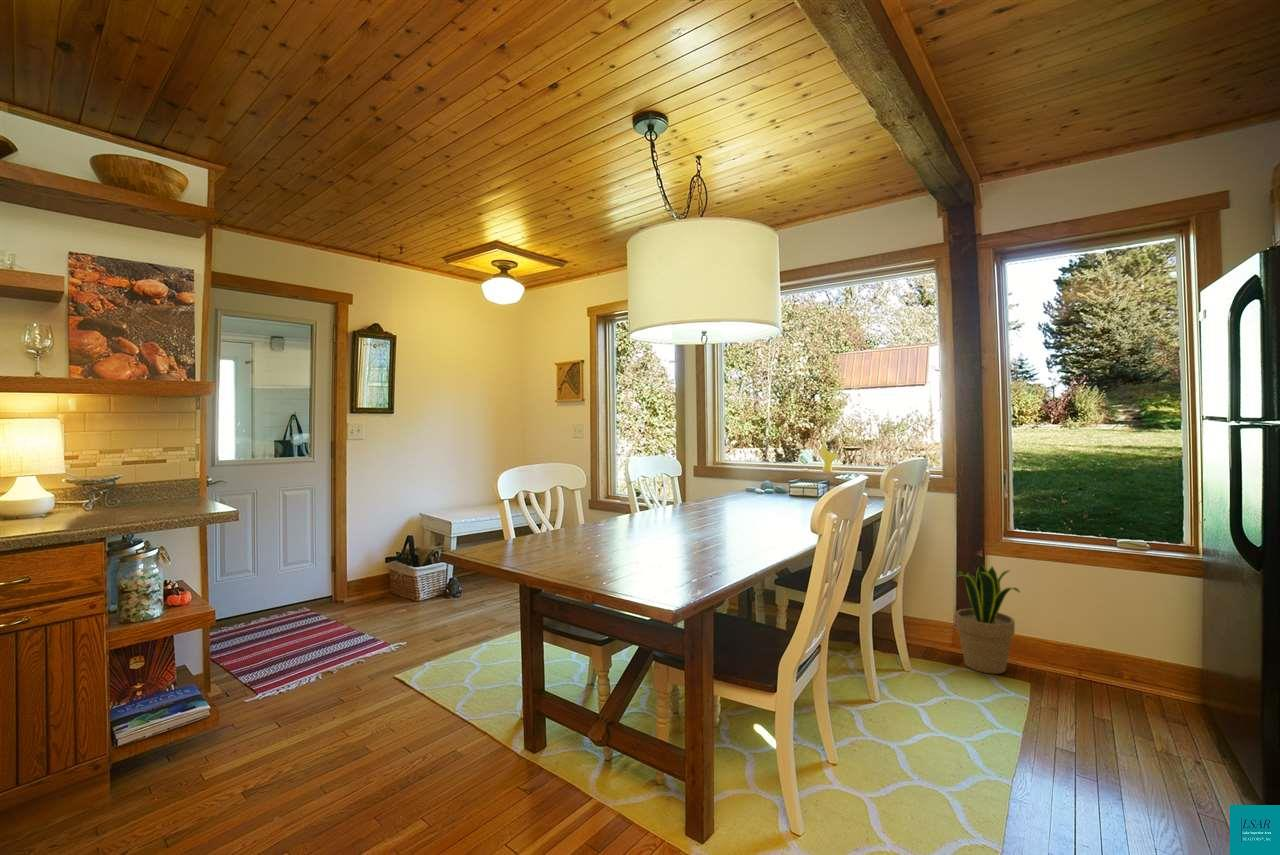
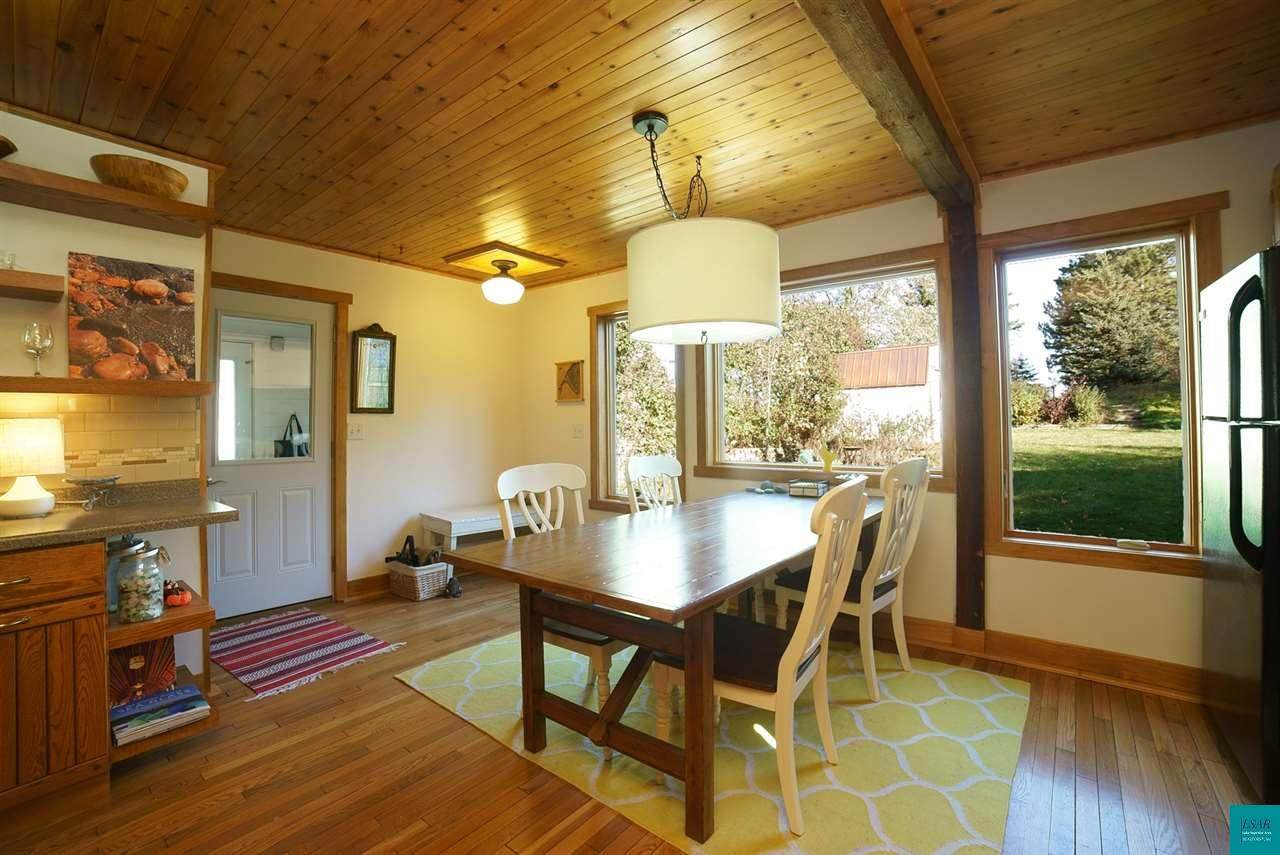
- potted plant [954,563,1021,675]
